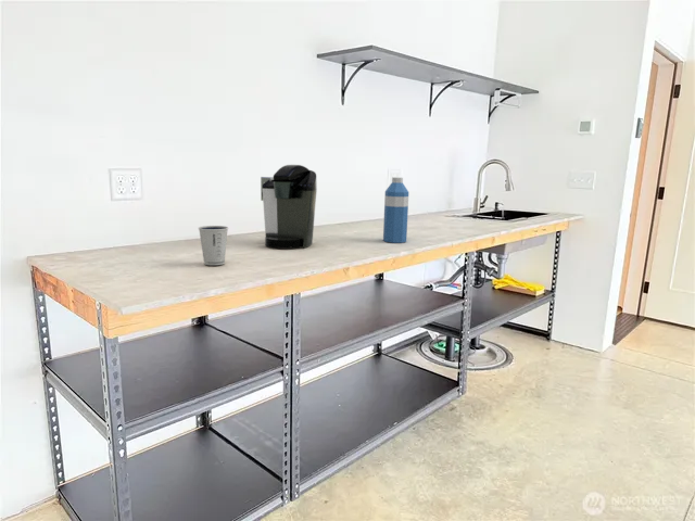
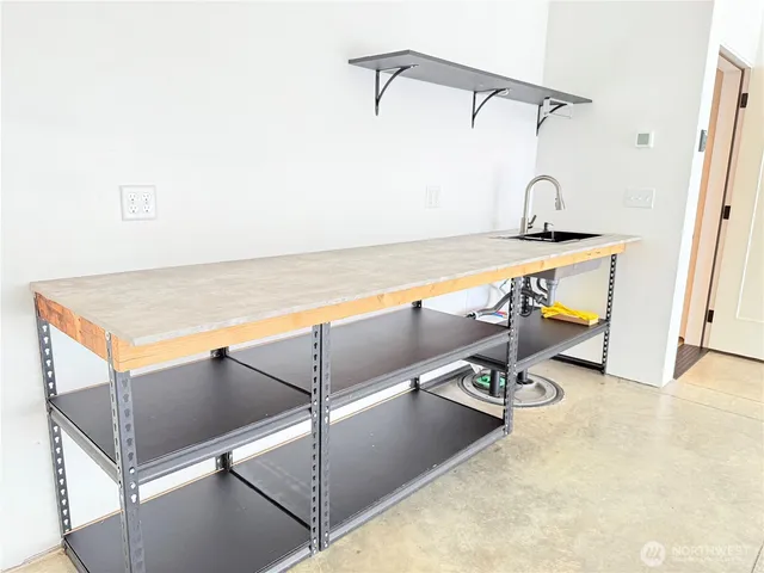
- dixie cup [198,225,229,266]
- water bottle [382,176,409,243]
- coffee maker [260,164,318,250]
